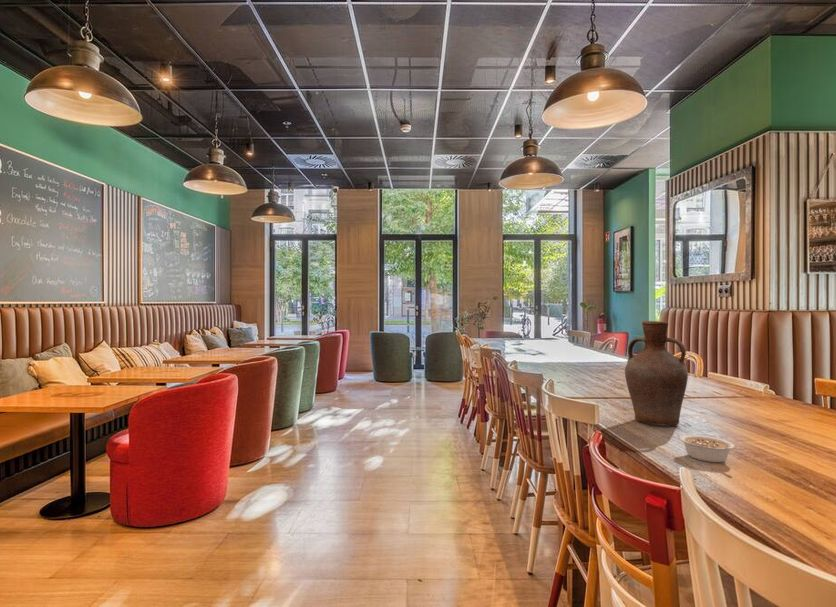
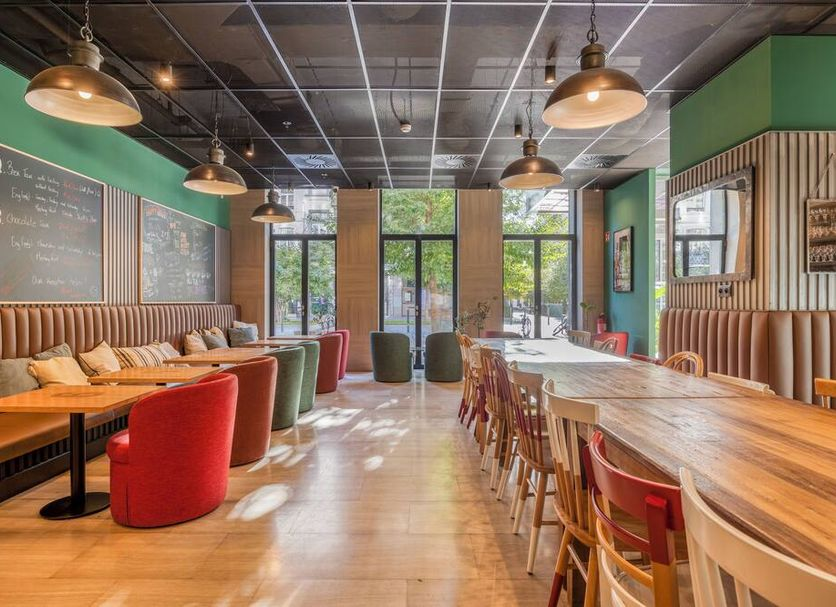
- vase [624,320,689,426]
- legume [679,434,735,463]
